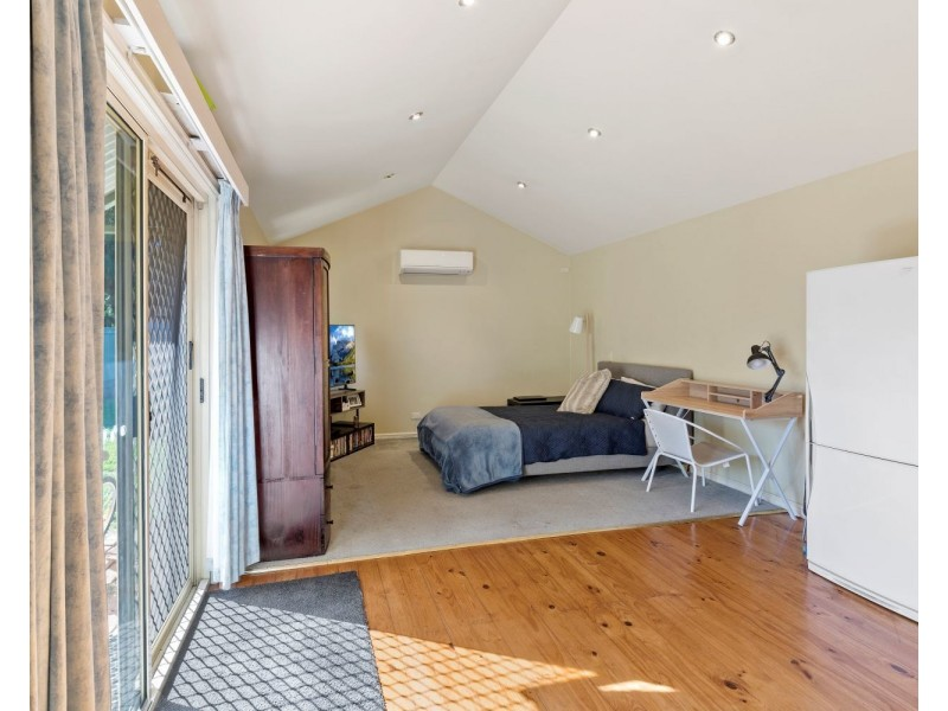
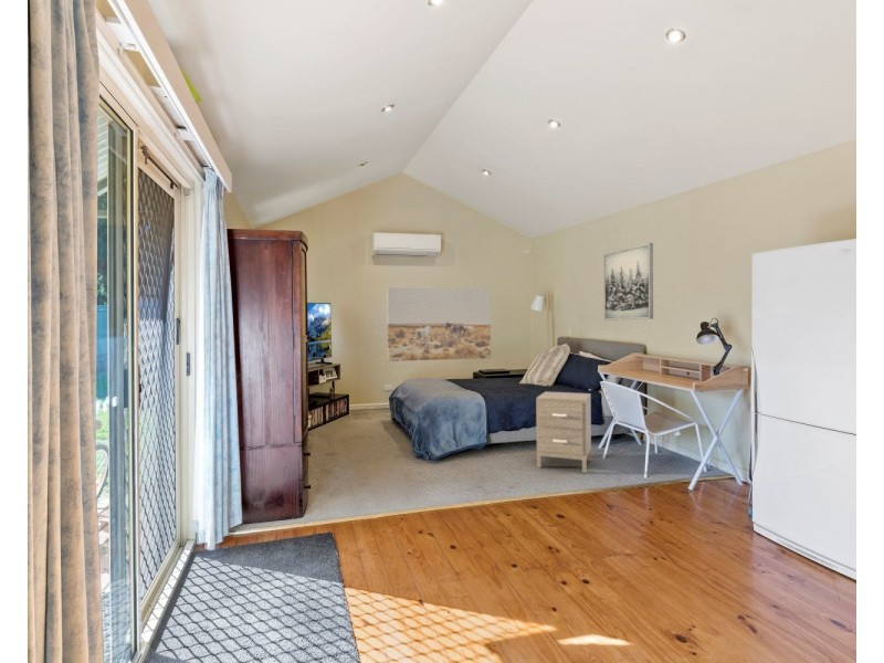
+ wall art [386,286,492,362]
+ wall art [602,242,654,322]
+ nightstand [535,391,592,474]
